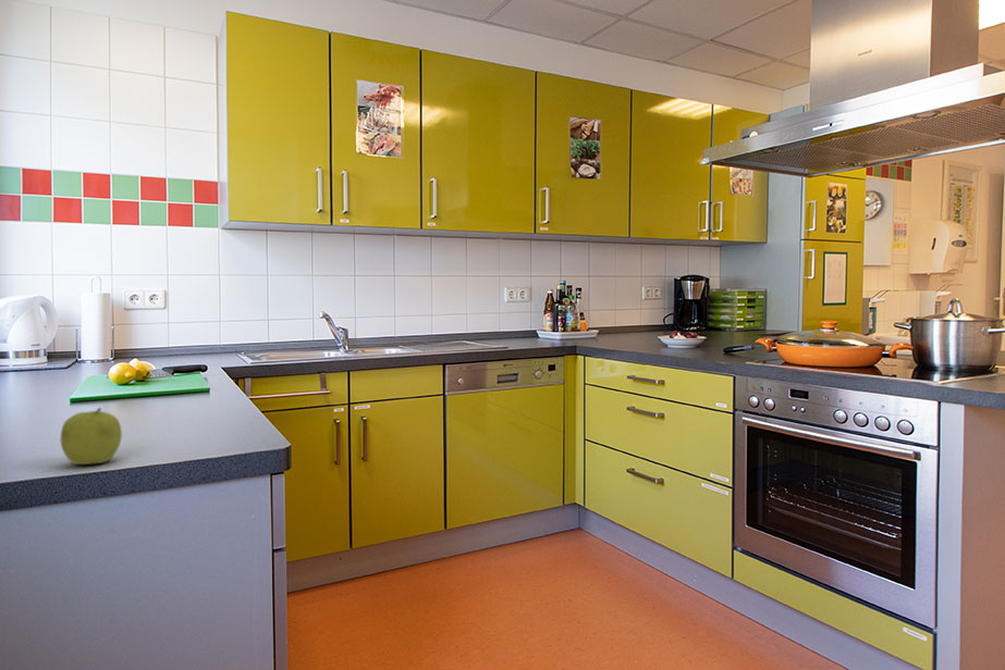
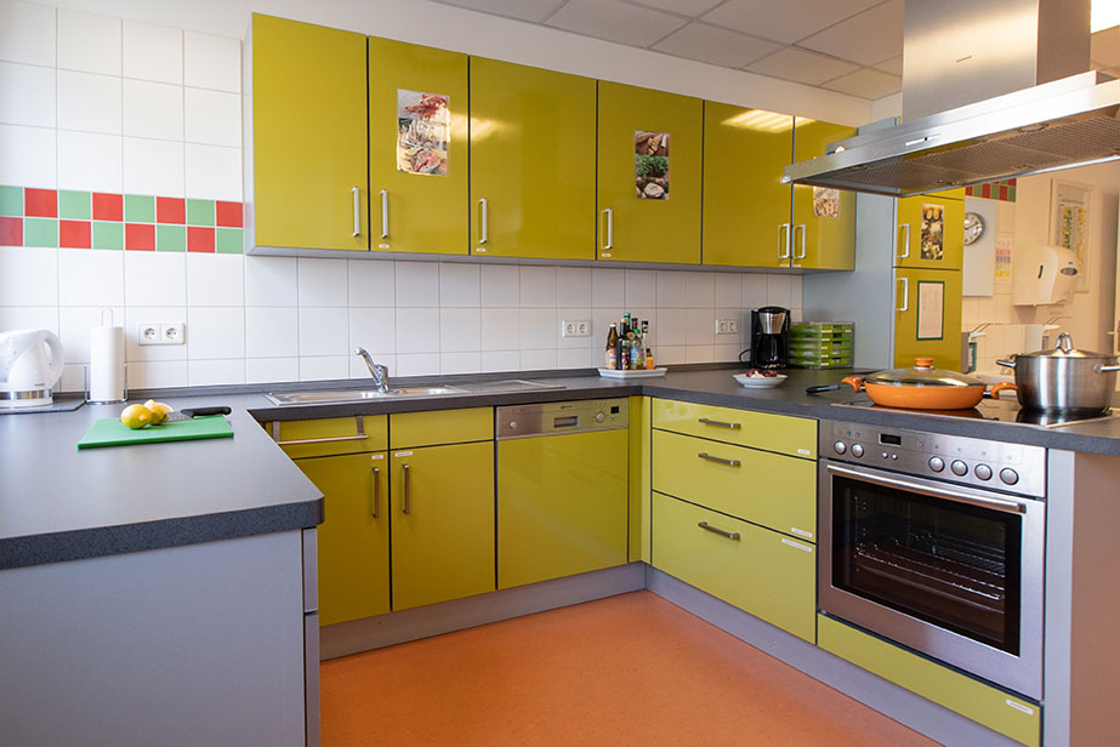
- fruit [60,407,123,466]
